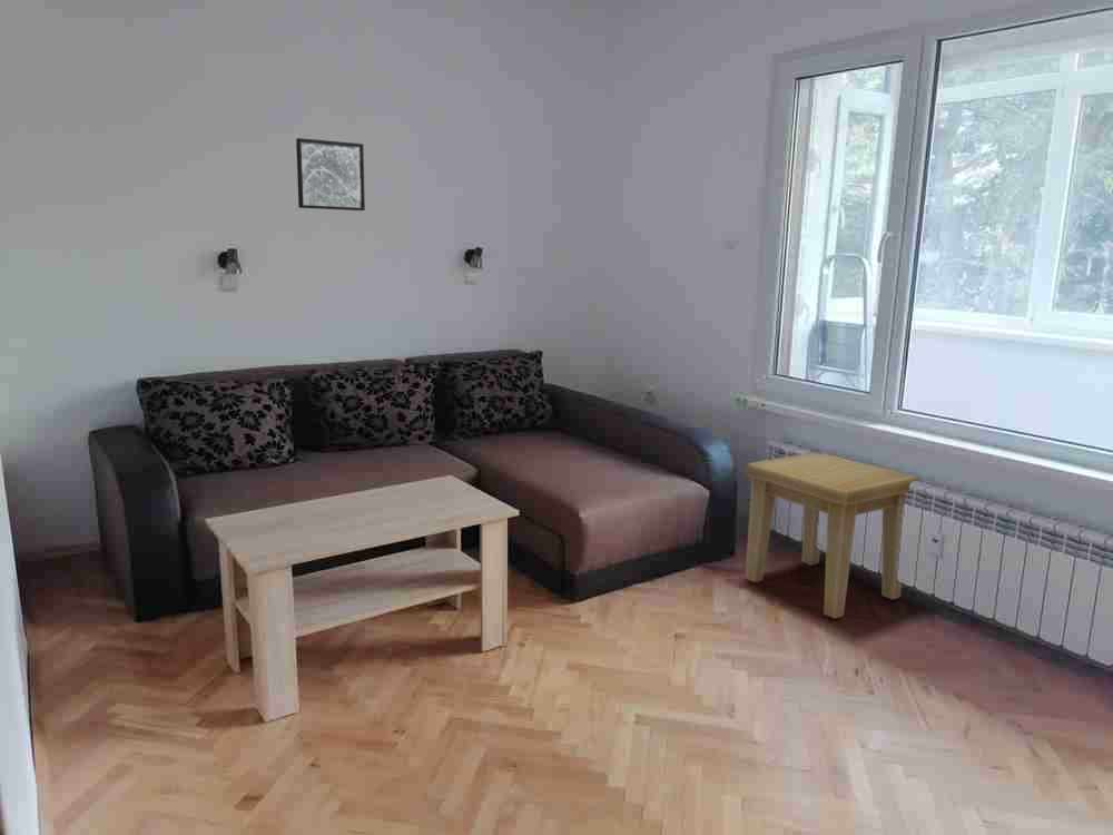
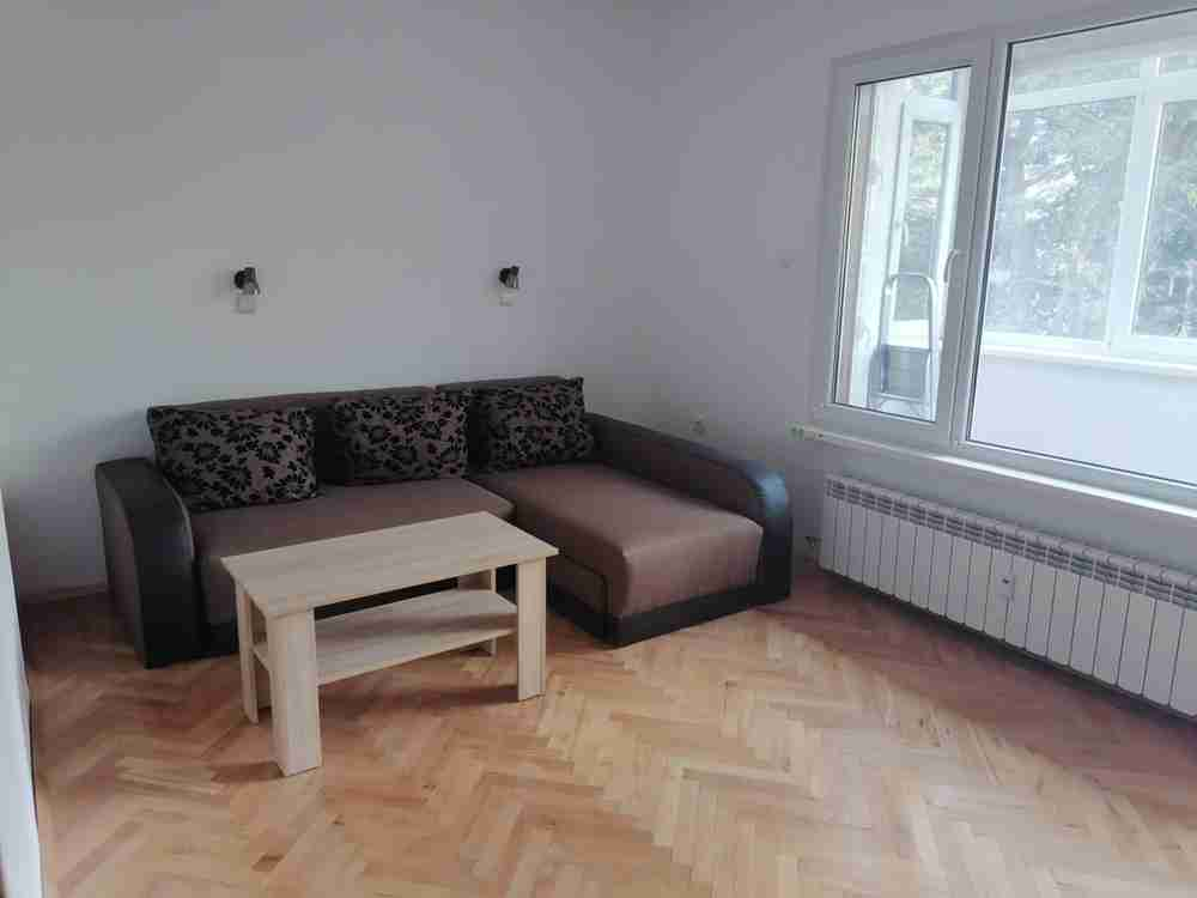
- wall art [295,137,366,212]
- side table [745,452,920,619]
